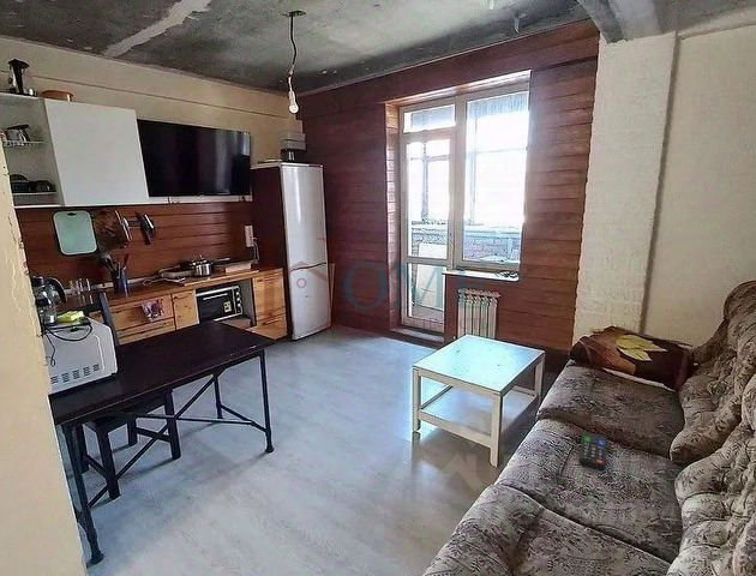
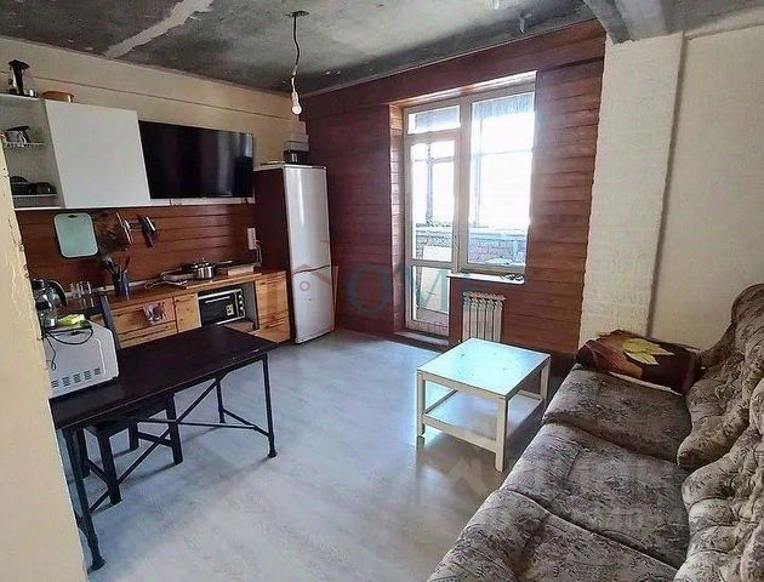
- remote control [578,431,608,472]
